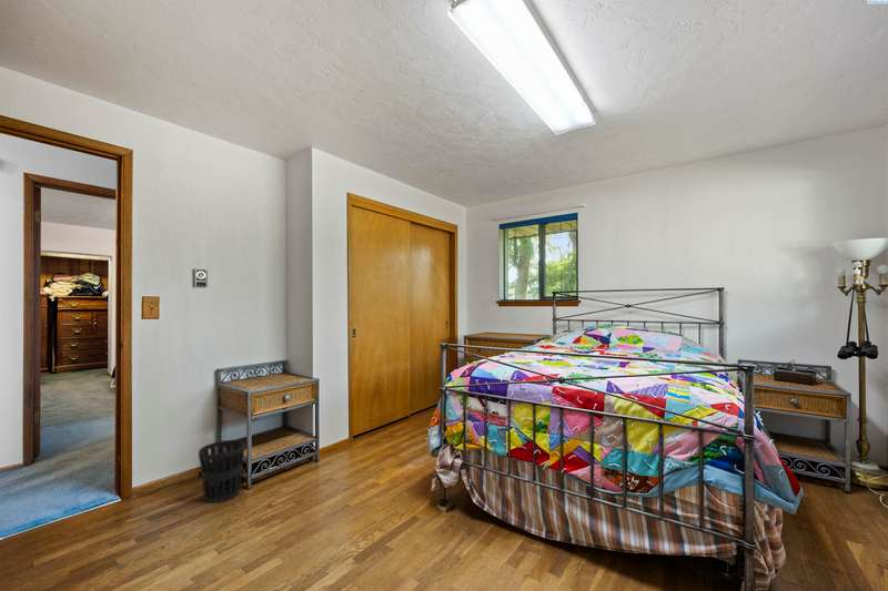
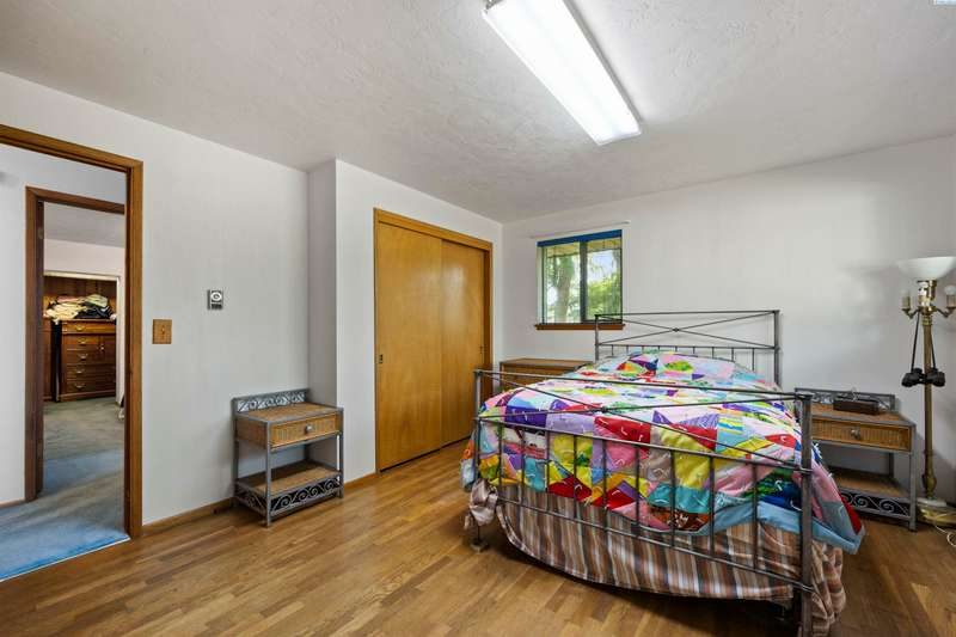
- wastebasket [198,439,246,505]
